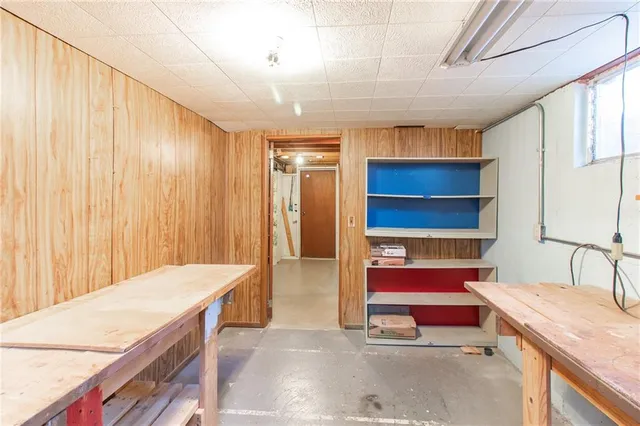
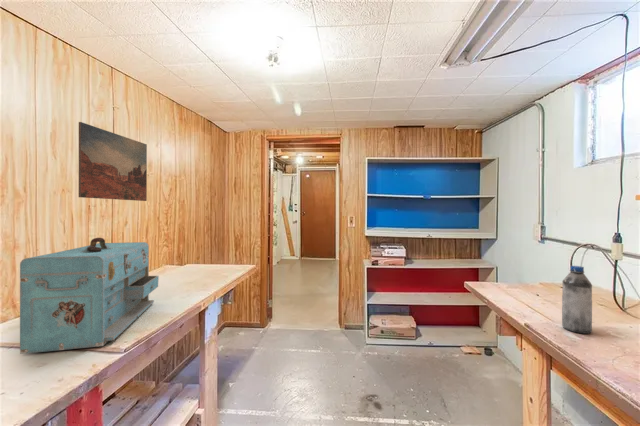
+ wall art [78,121,148,202]
+ toolbox [19,237,160,355]
+ water bottle [561,265,593,335]
